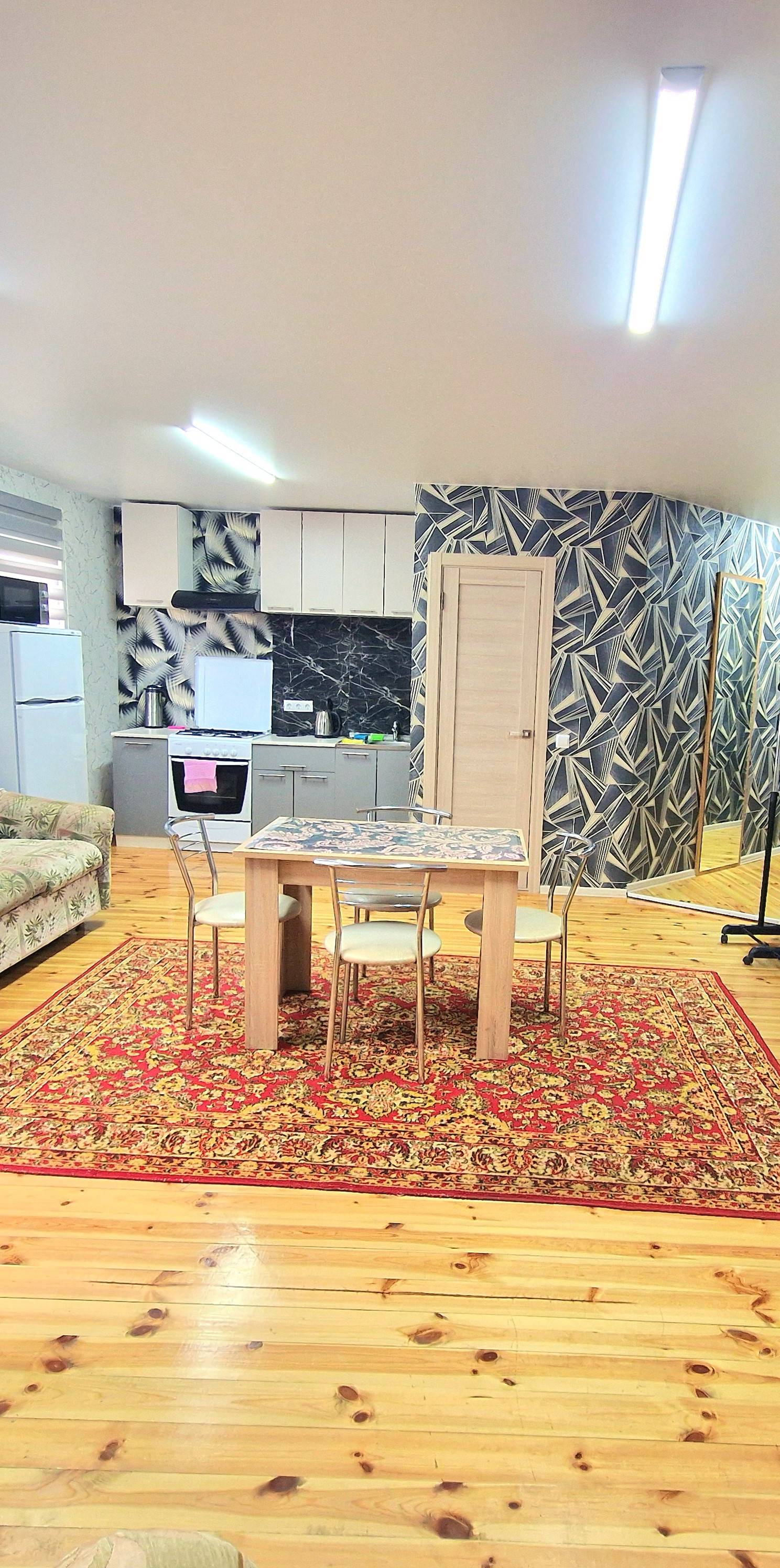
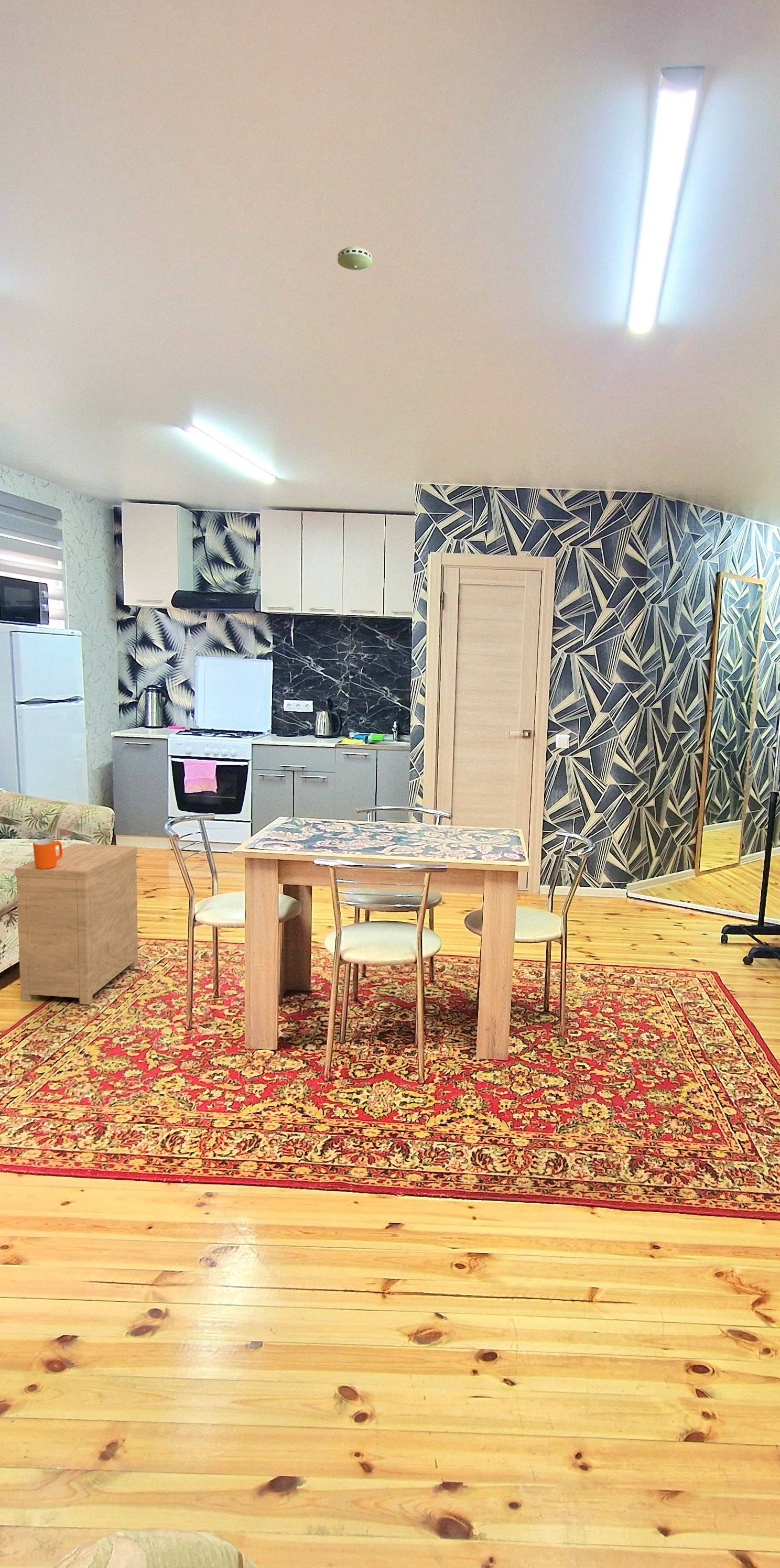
+ smoke detector [337,246,373,270]
+ mug [32,838,62,869]
+ side table [15,843,138,1005]
